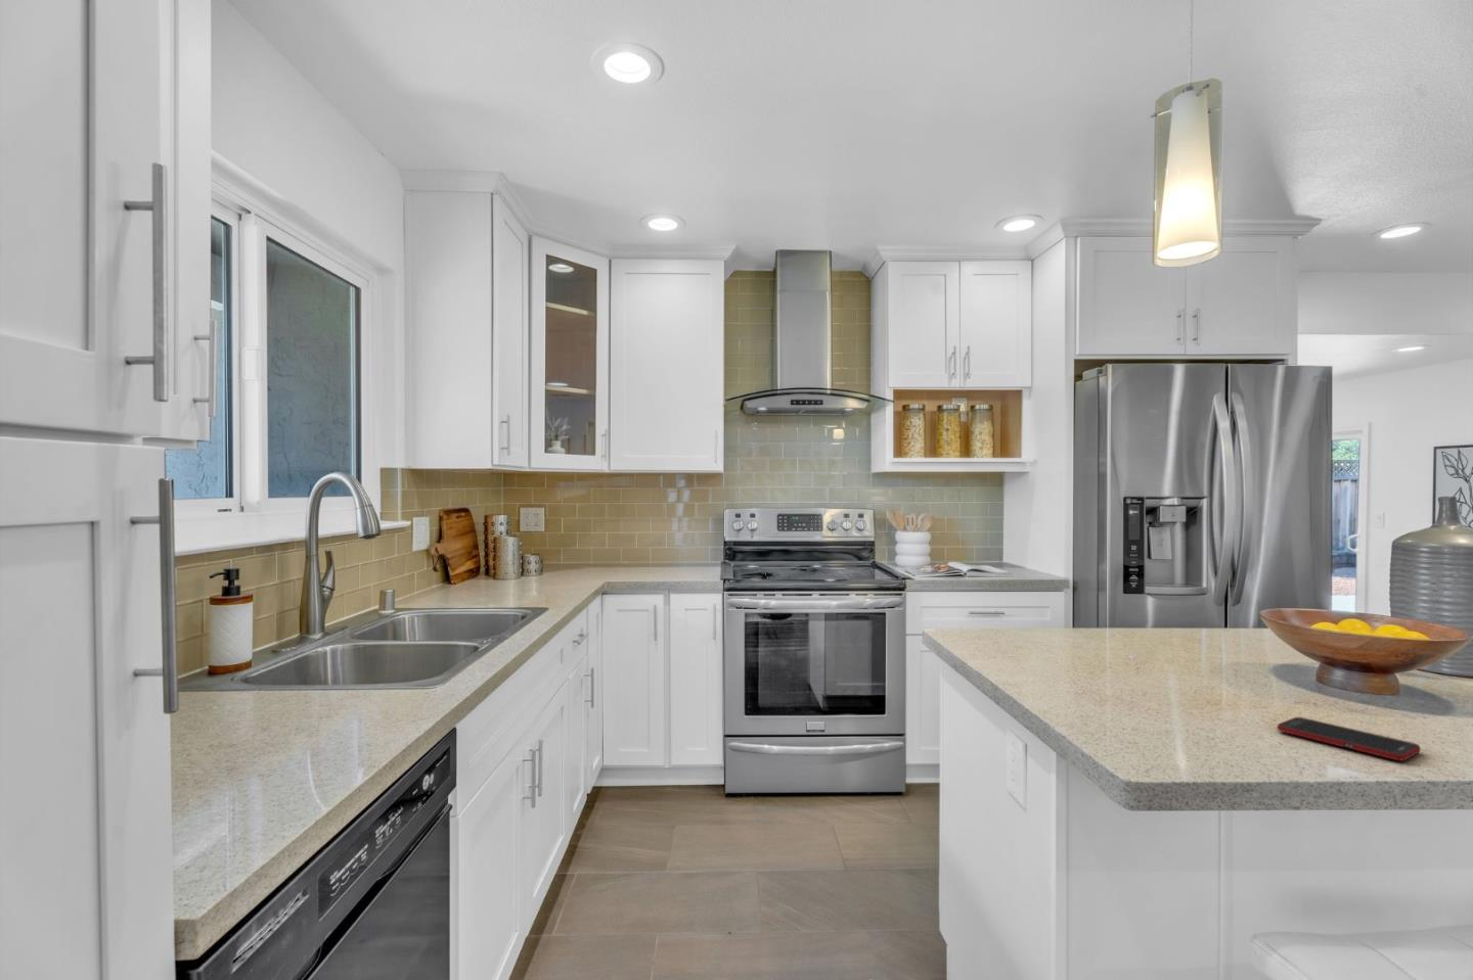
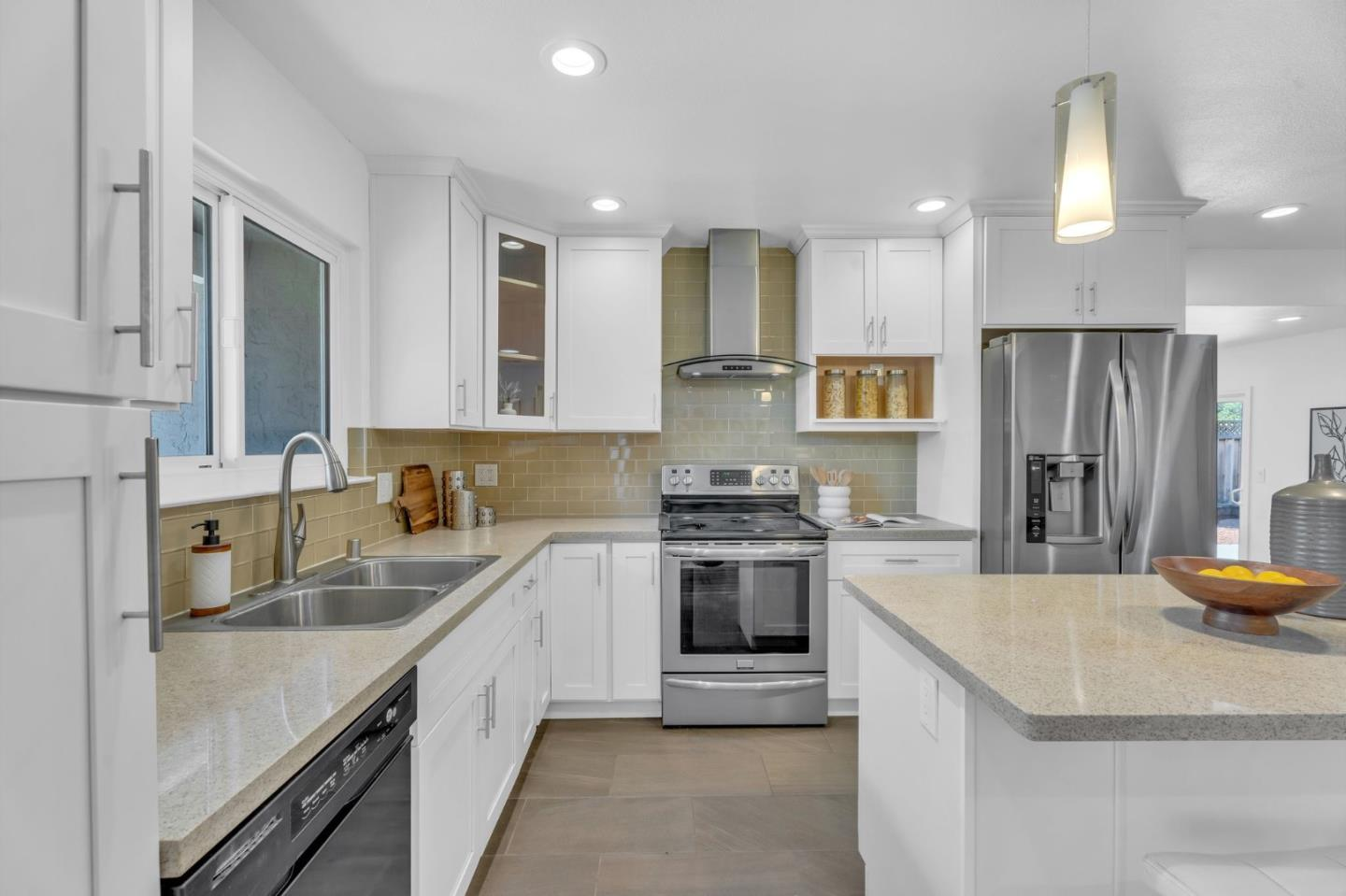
- cell phone [1277,716,1422,761]
